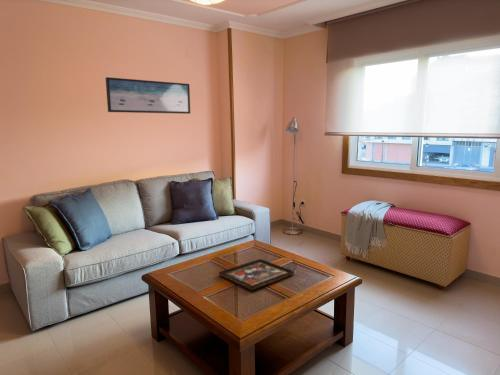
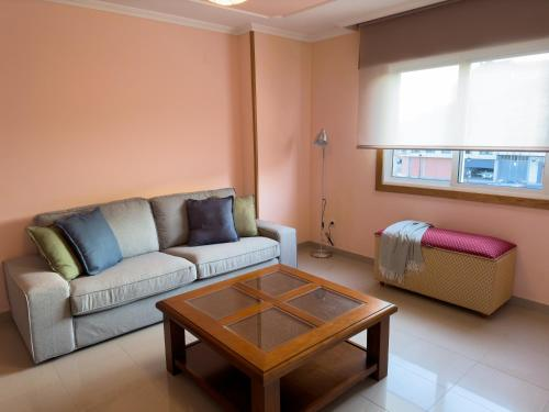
- decorative tray [218,258,295,291]
- wall art [105,76,191,115]
